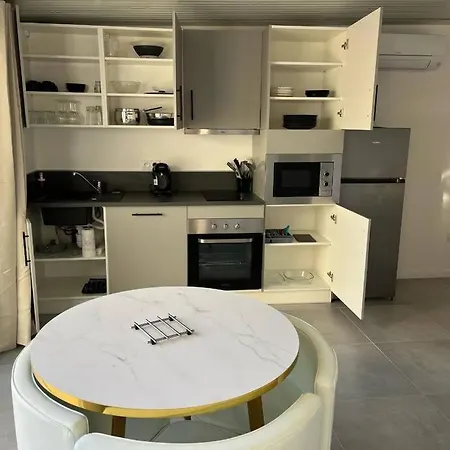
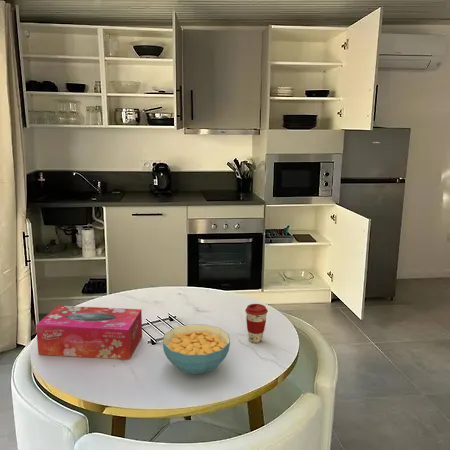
+ tissue box [35,305,143,360]
+ cereal bowl [162,323,231,375]
+ coffee cup [244,303,269,344]
